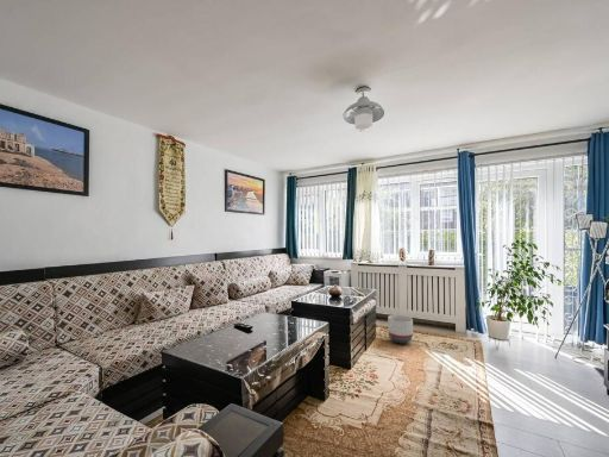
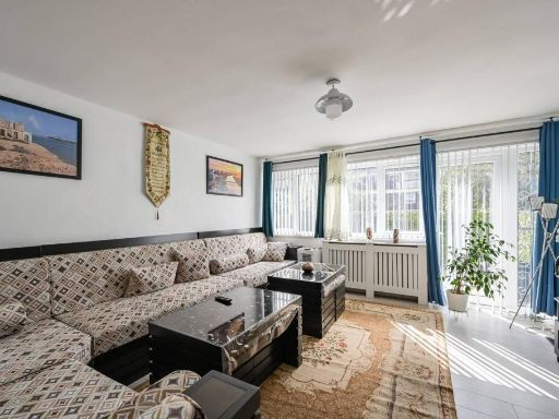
- planter [387,314,414,345]
